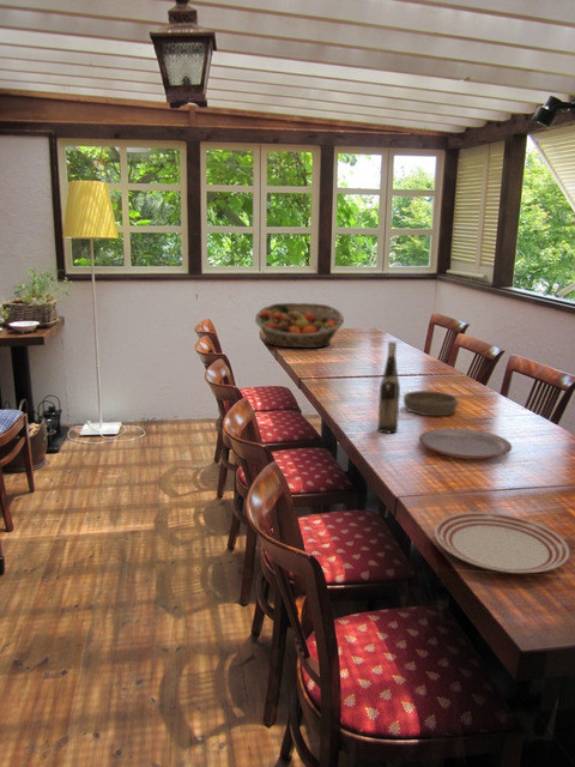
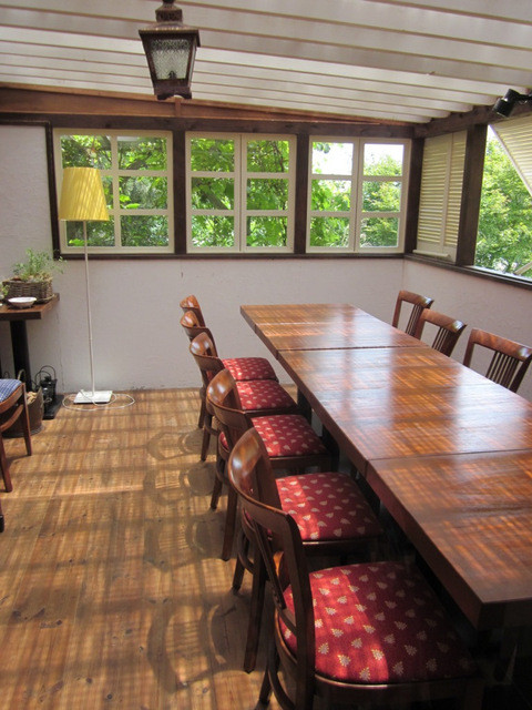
- plate [418,427,513,460]
- wine bottle [376,340,401,434]
- dinner plate [434,511,570,574]
- fruit basket [254,302,345,349]
- bowl [402,389,459,417]
